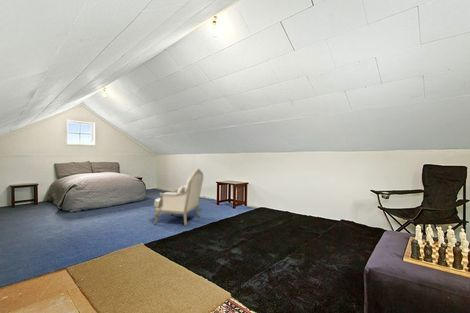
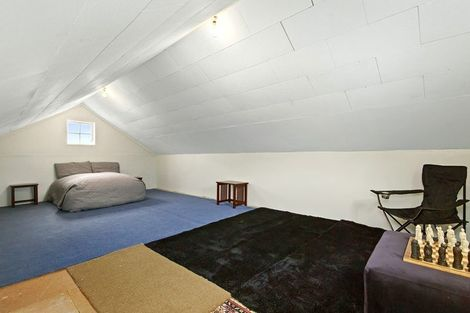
- armchair [153,168,204,227]
